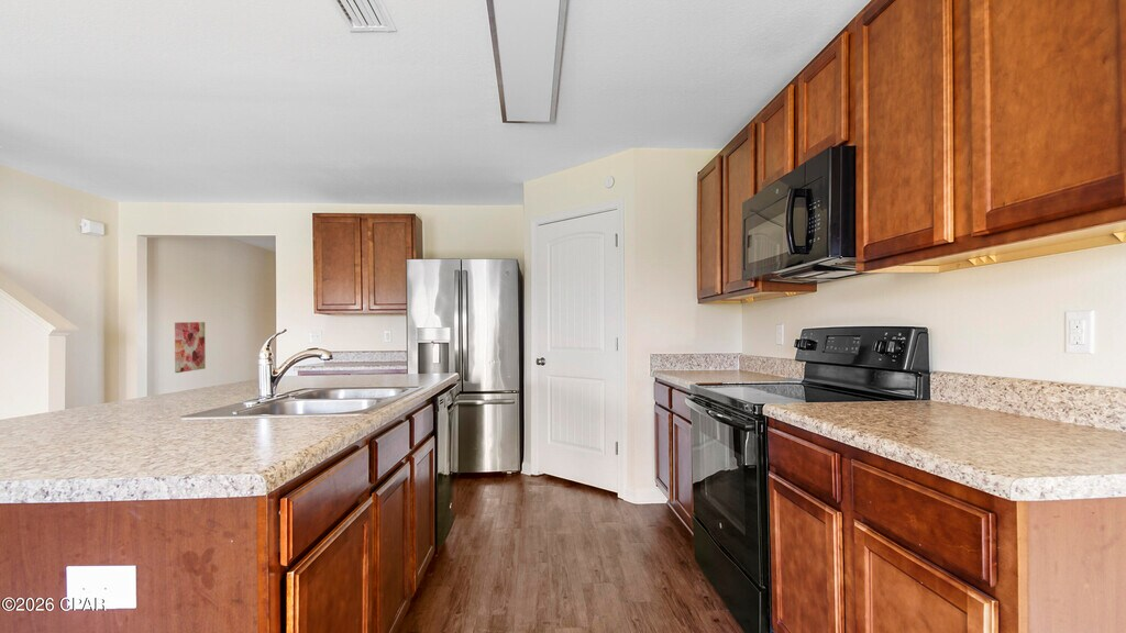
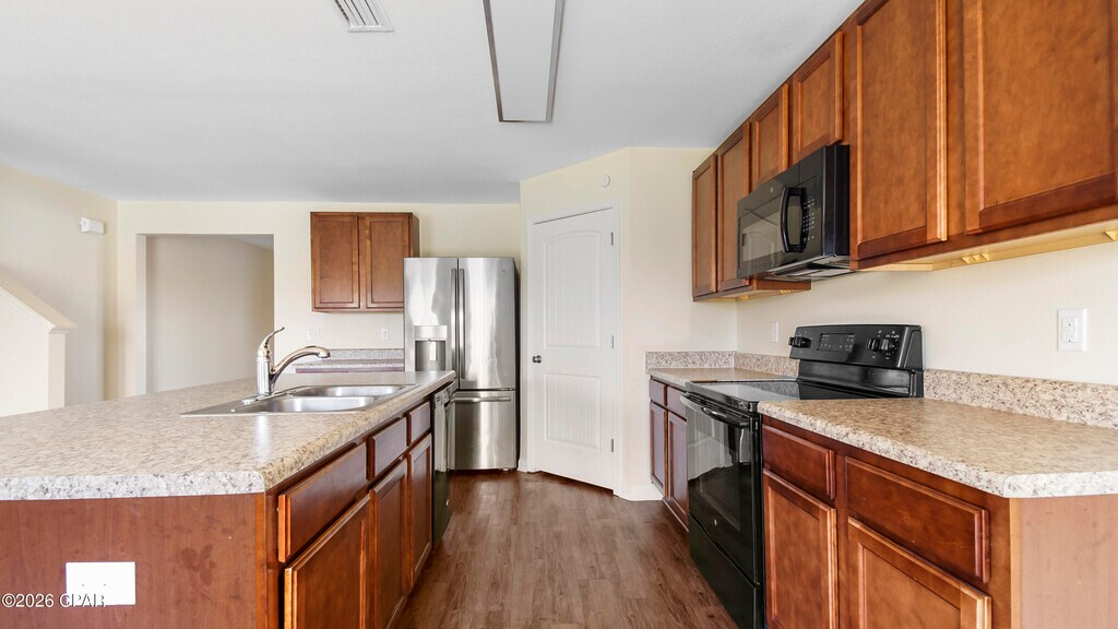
- wall art [174,321,207,374]
